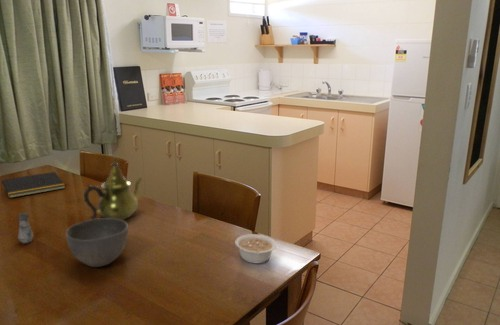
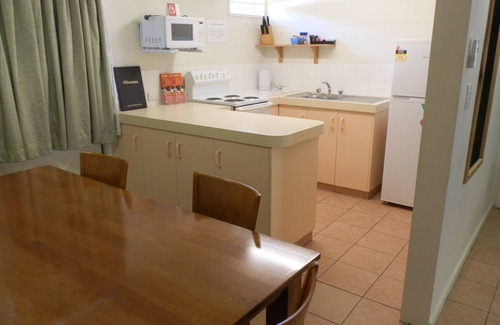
- notepad [0,171,66,199]
- teapot [83,156,144,221]
- salt shaker [16,212,34,244]
- bowl [65,217,129,268]
- legume [234,233,277,265]
